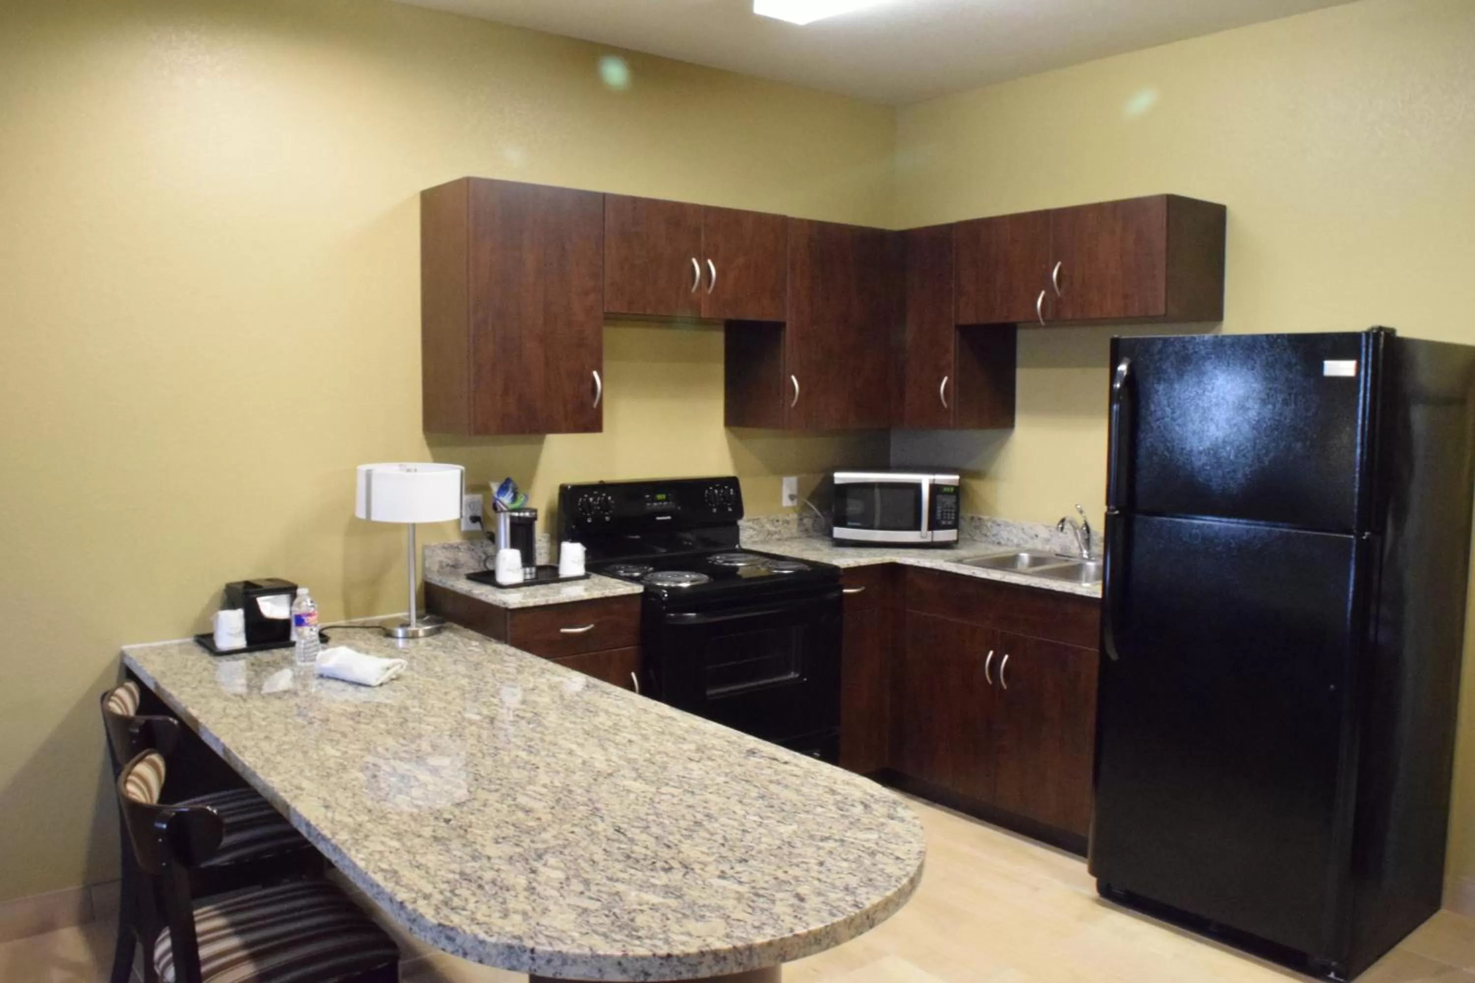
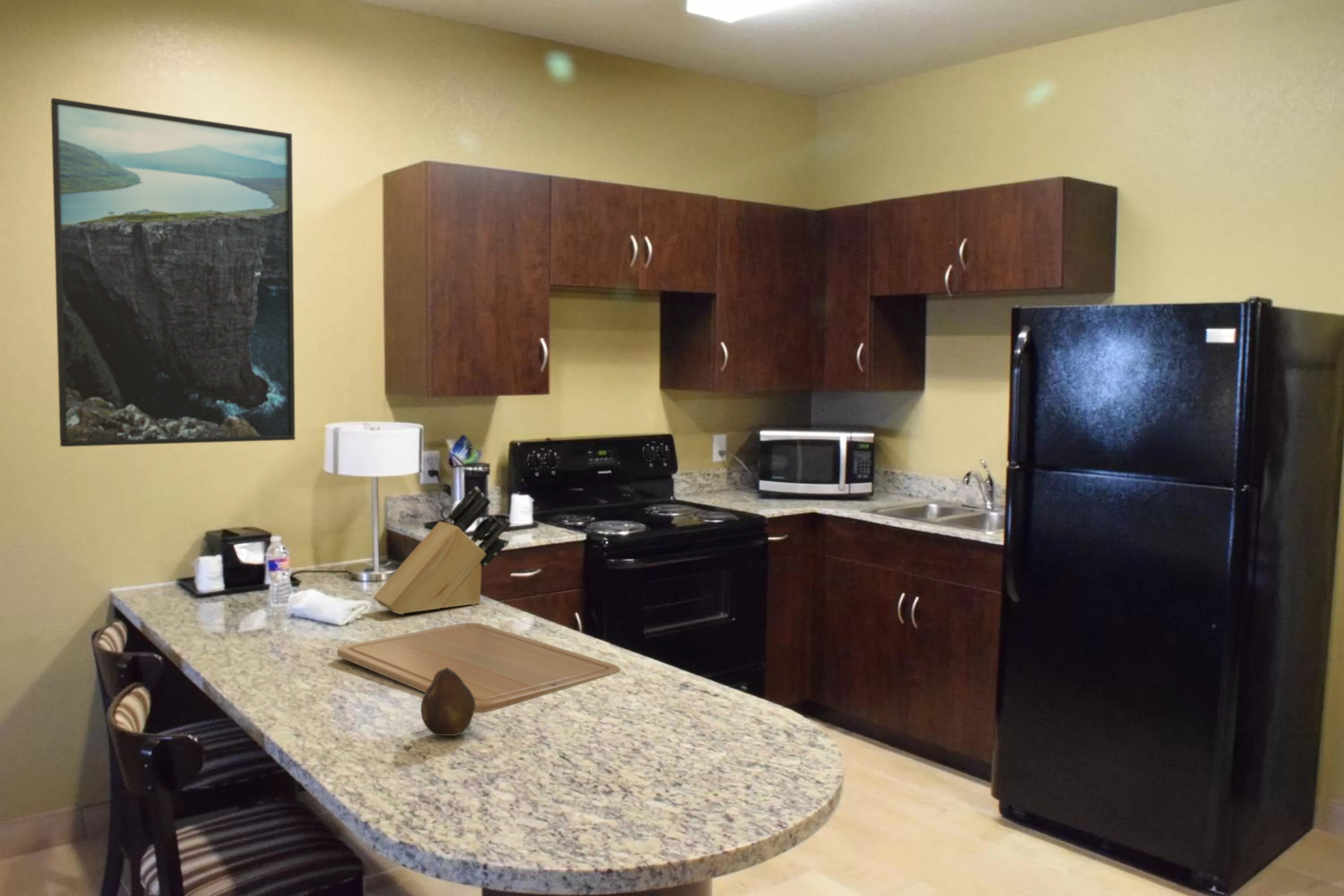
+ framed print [51,98,296,447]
+ chopping board [337,622,621,712]
+ knife block [373,487,511,615]
+ fruit [420,668,475,736]
